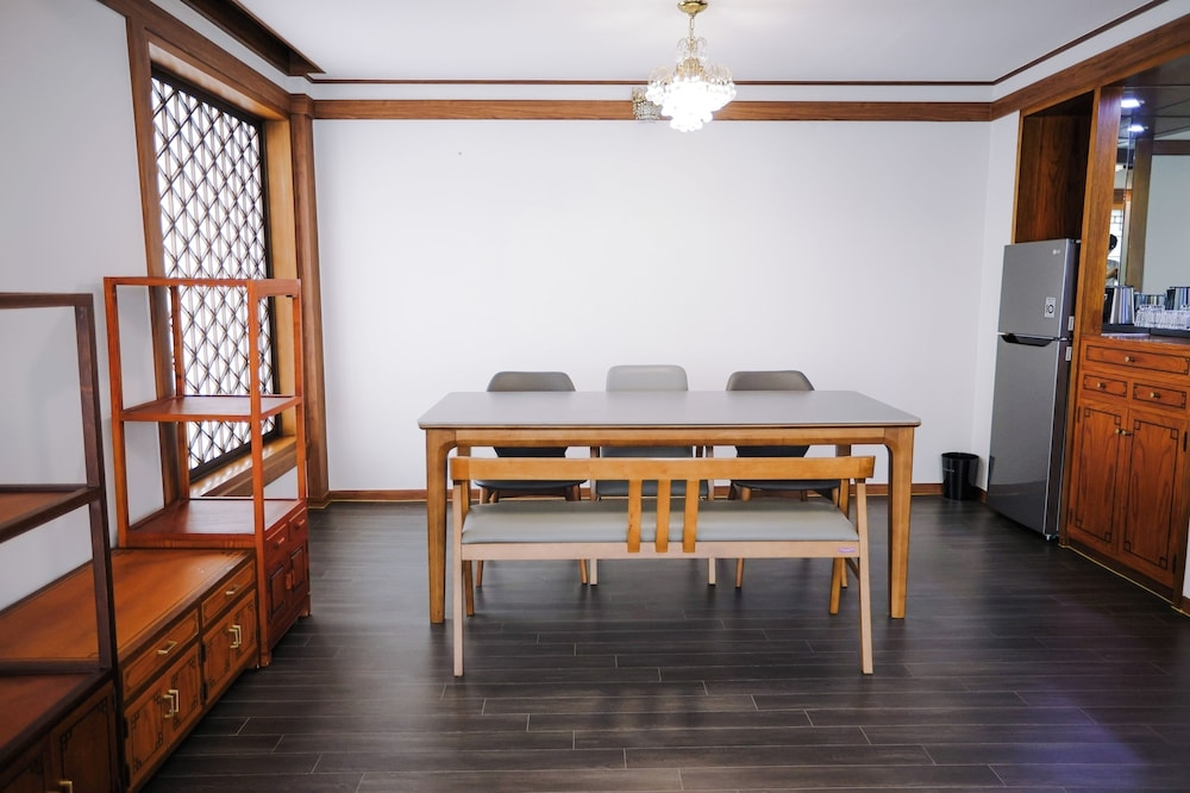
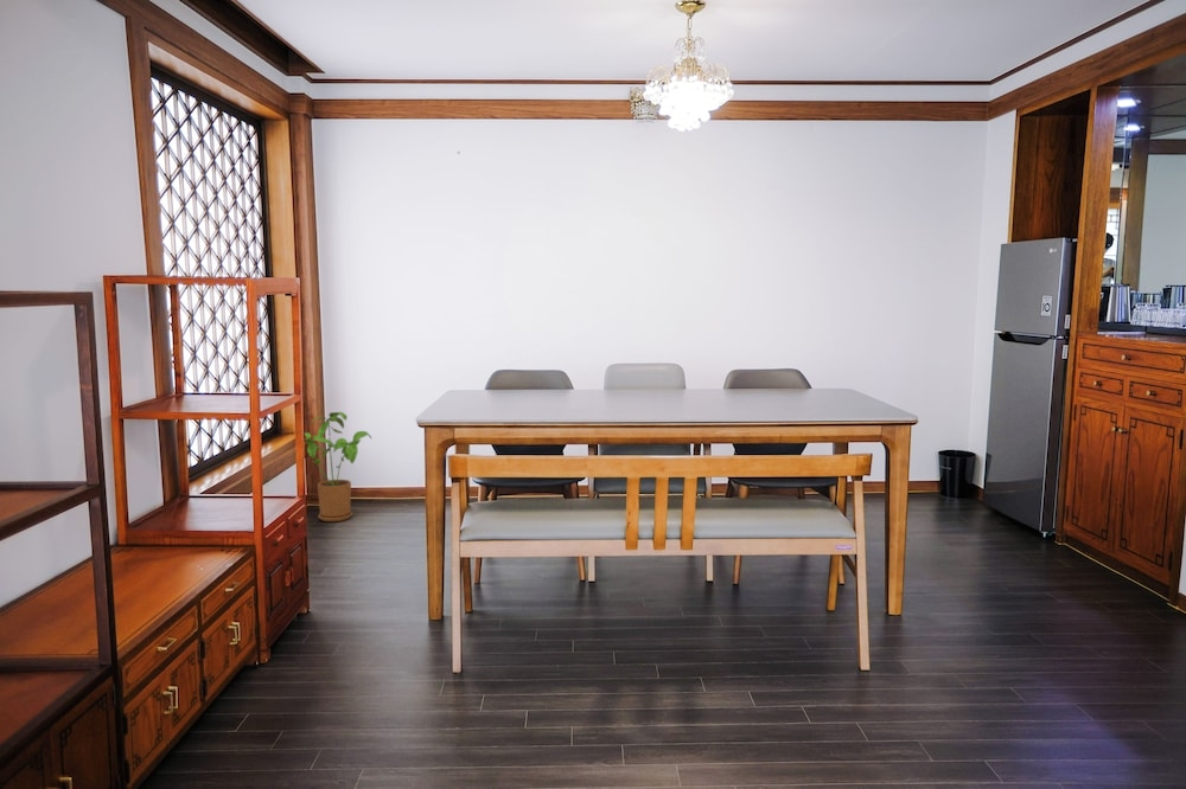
+ house plant [304,411,372,522]
